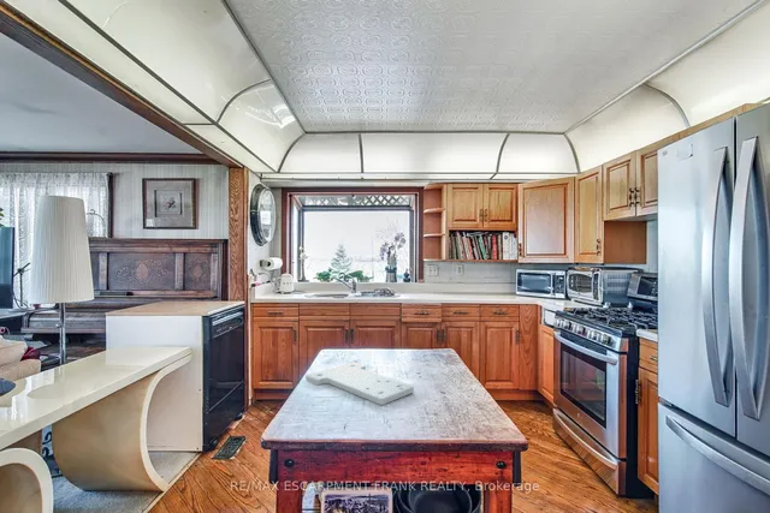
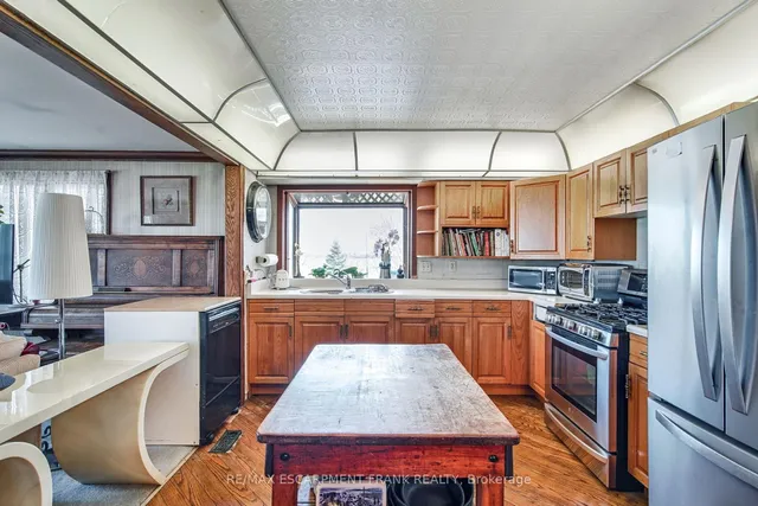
- cutting board [304,362,415,406]
